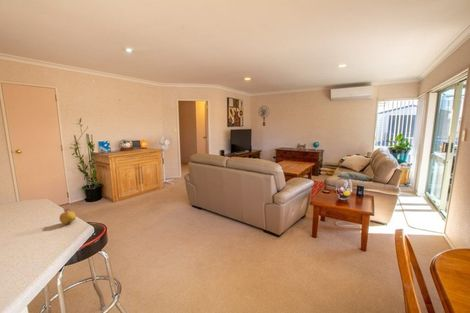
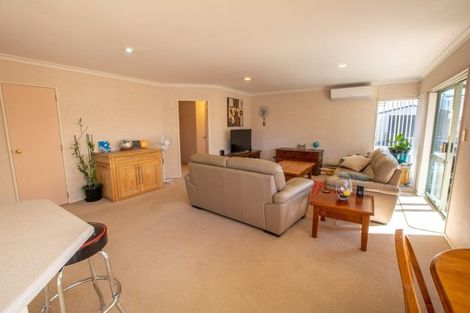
- fruit [58,207,77,226]
